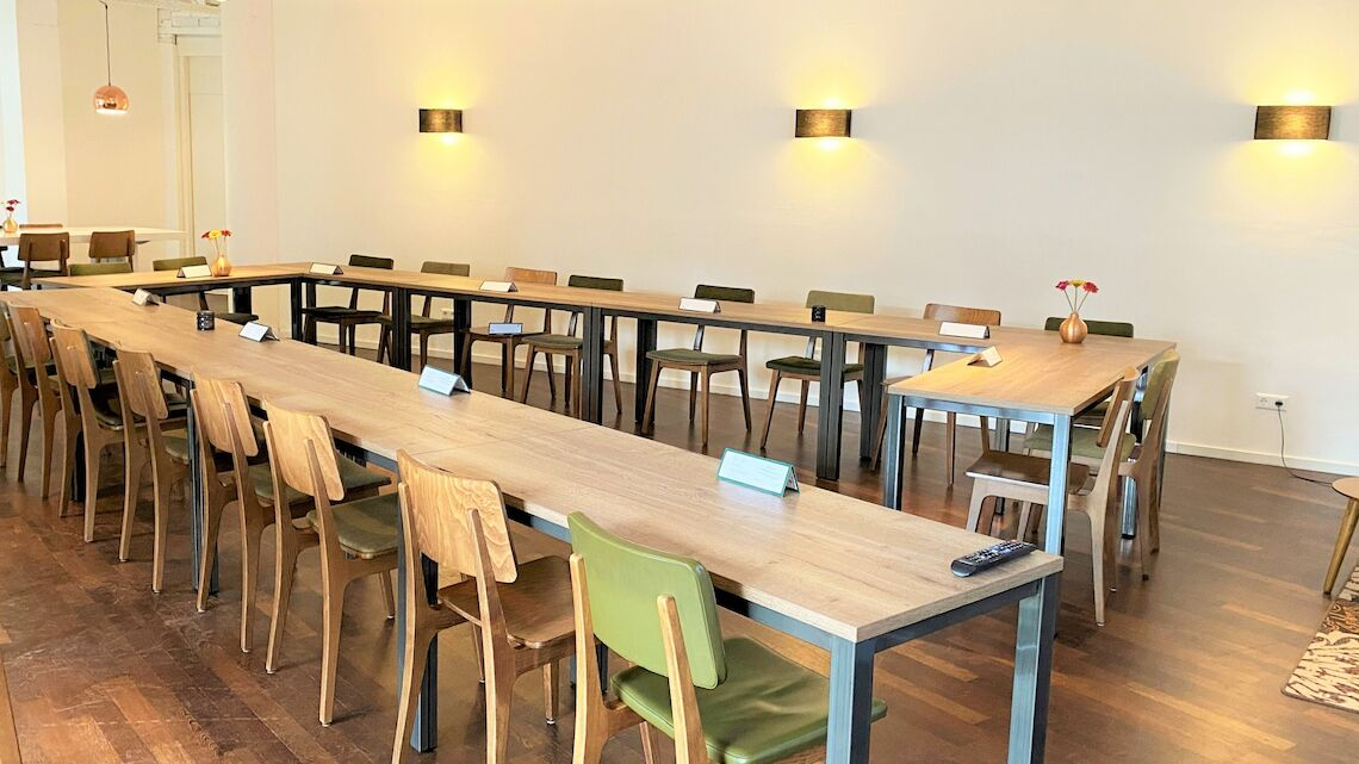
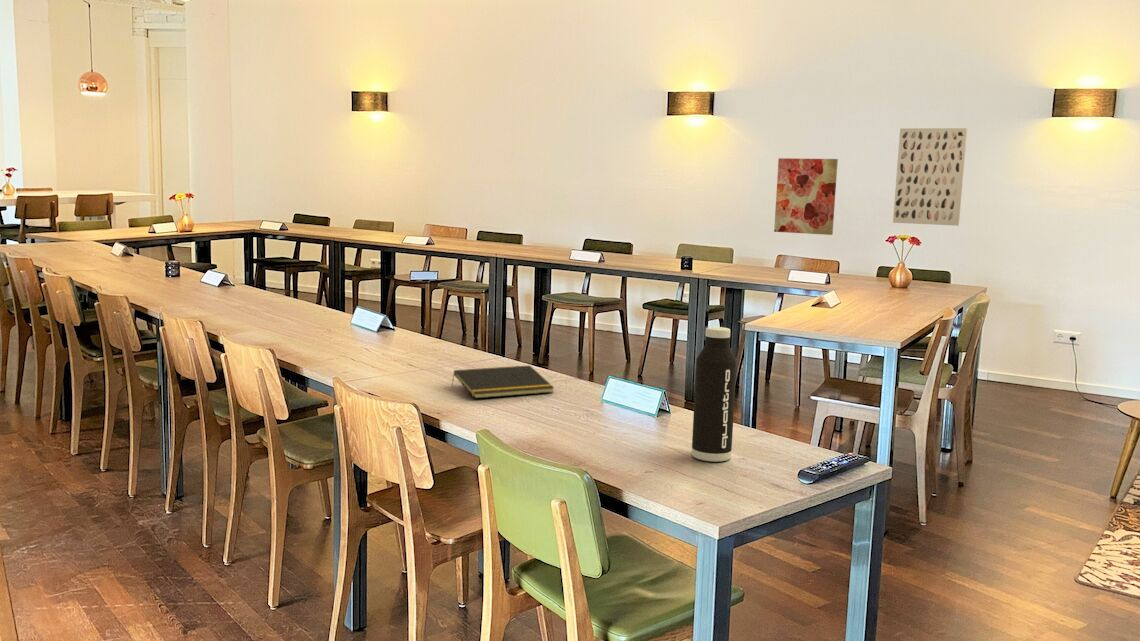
+ notepad [451,364,555,399]
+ wall art [892,127,968,227]
+ water bottle [691,326,738,463]
+ wall art [773,157,839,236]
